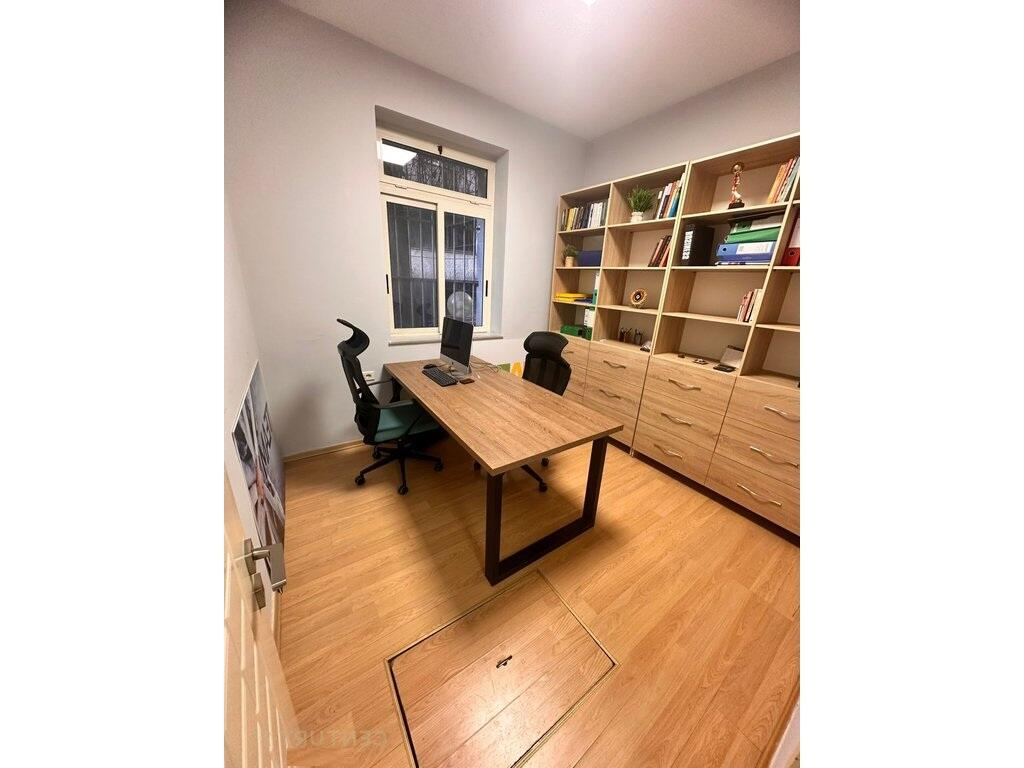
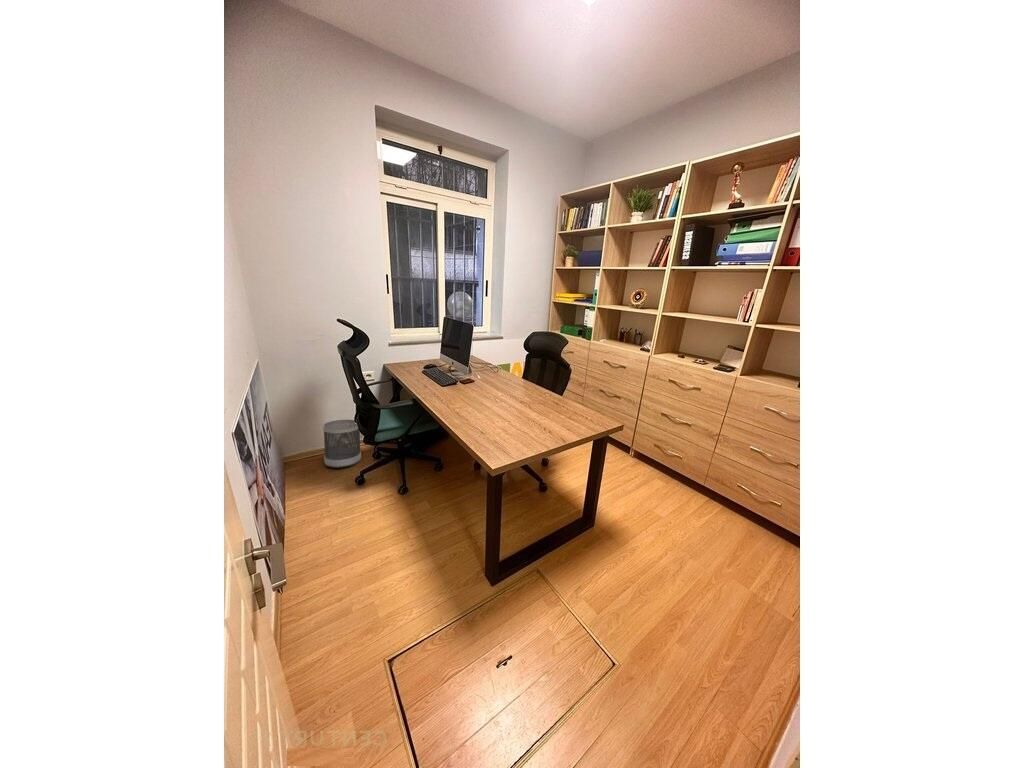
+ wastebasket [322,419,362,468]
